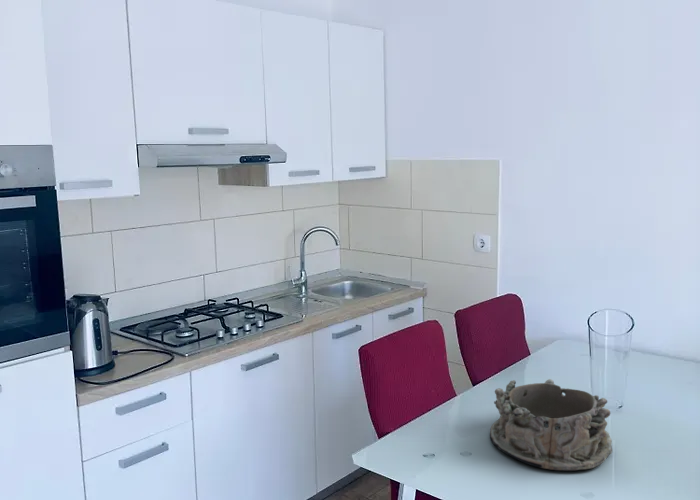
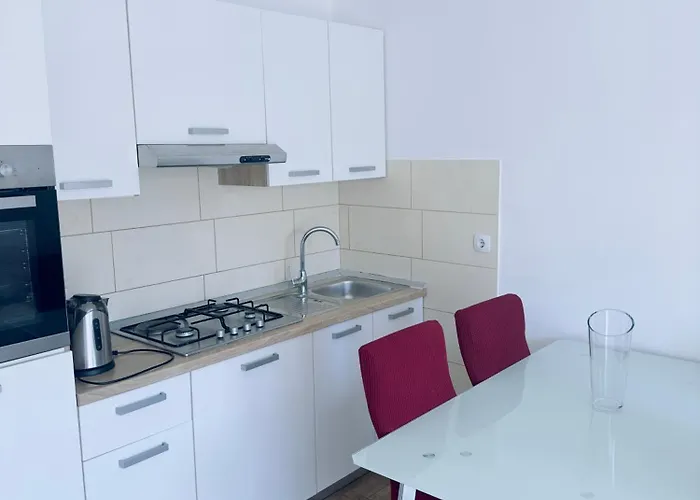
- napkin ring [489,378,613,471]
